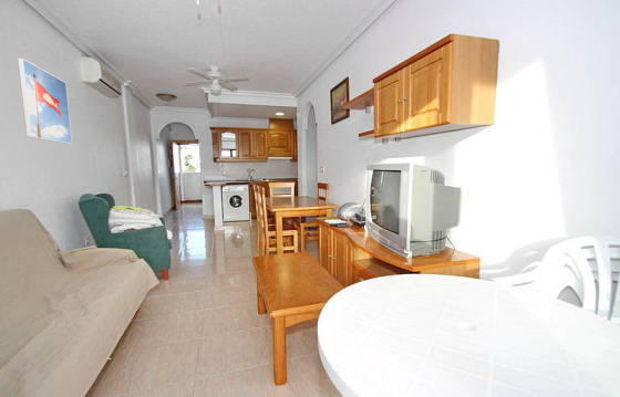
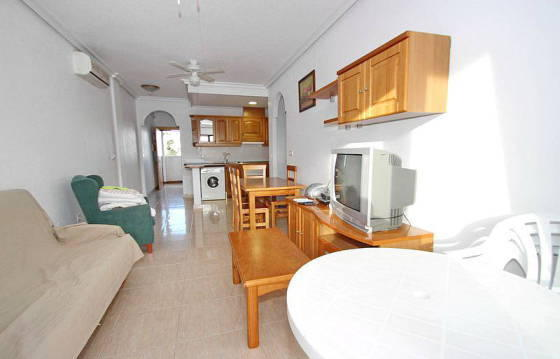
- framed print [17,58,73,145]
